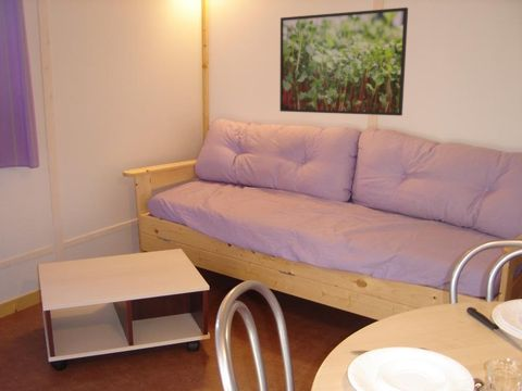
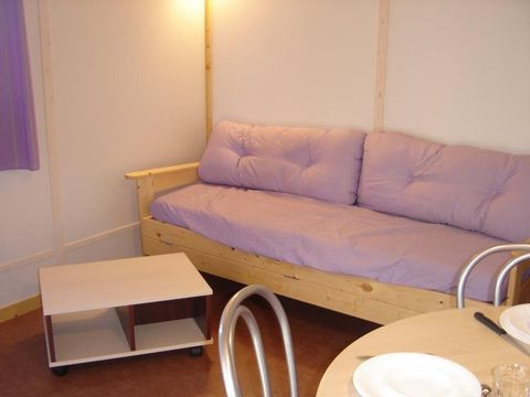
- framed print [278,7,409,116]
